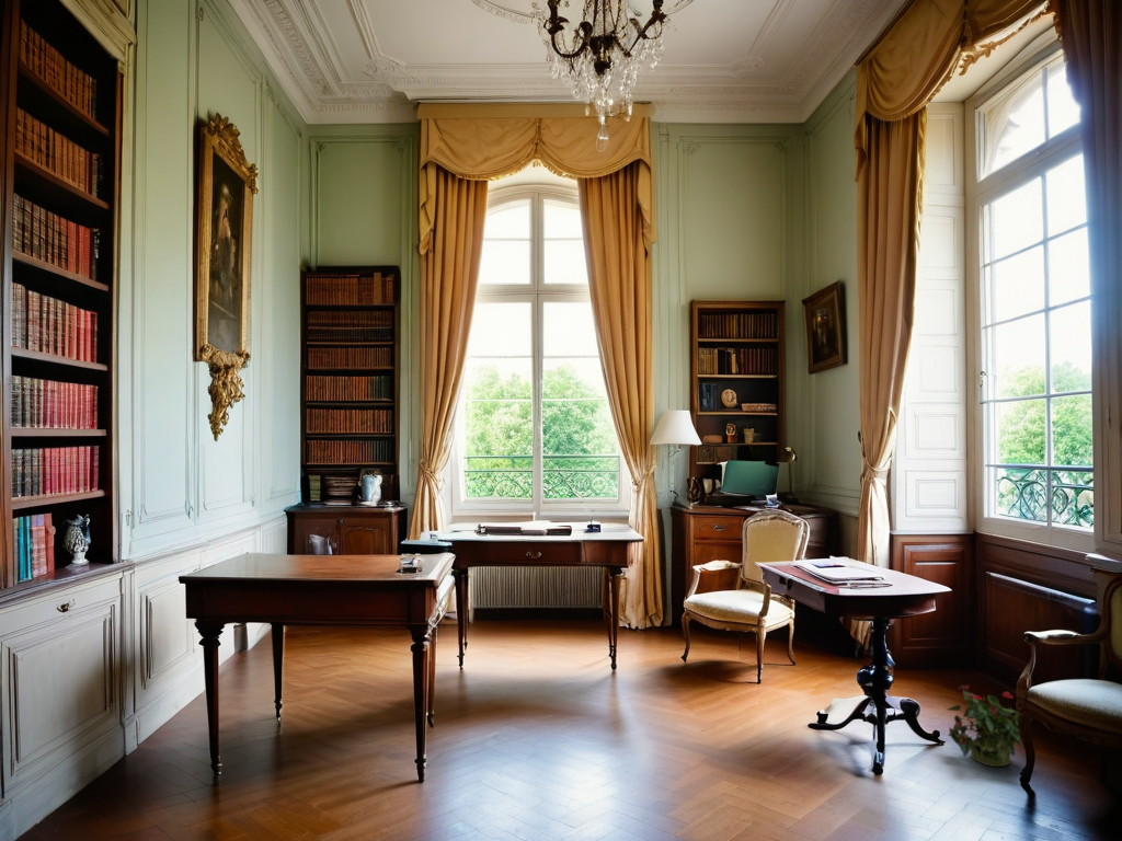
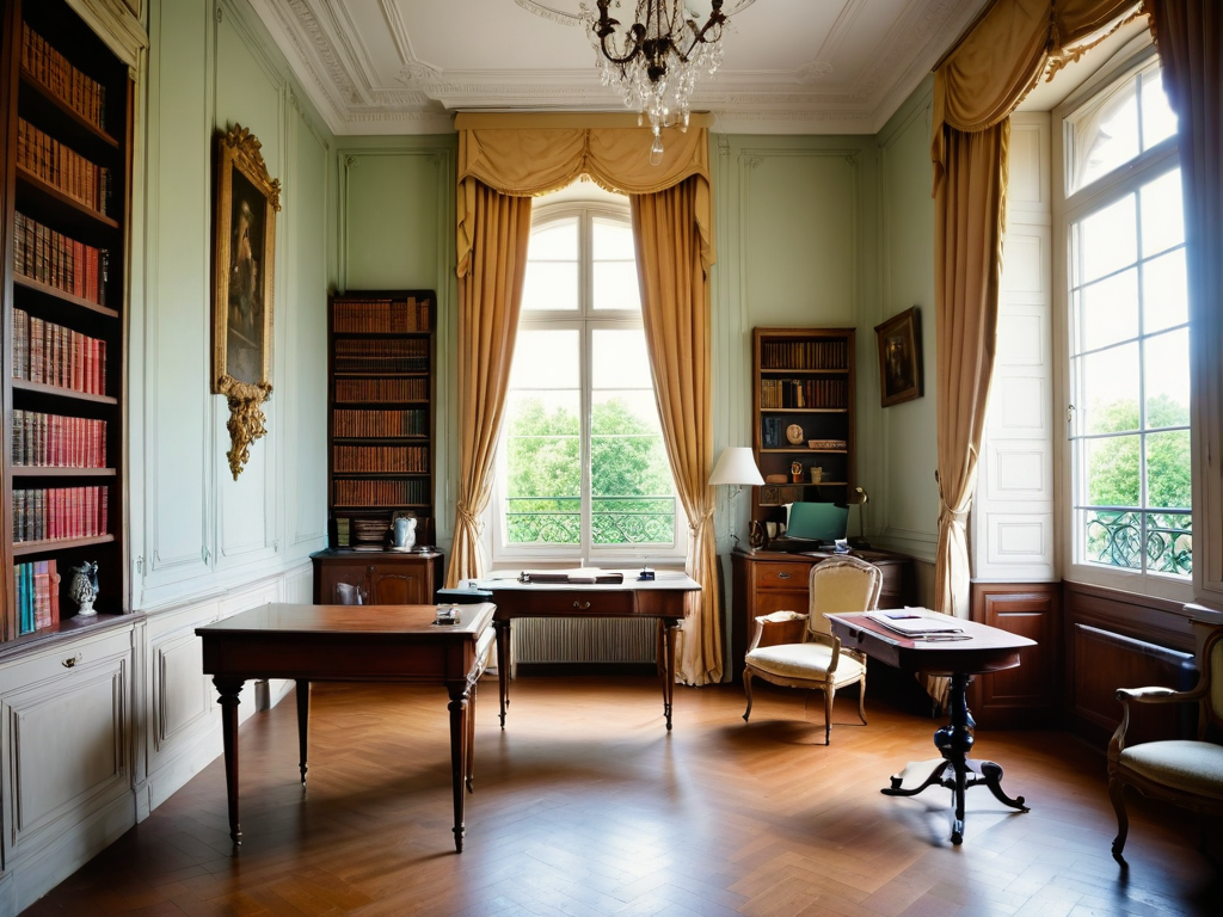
- potted plant [946,684,1022,768]
